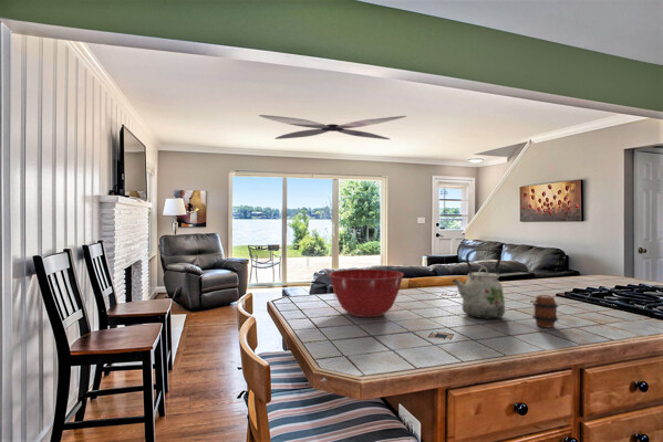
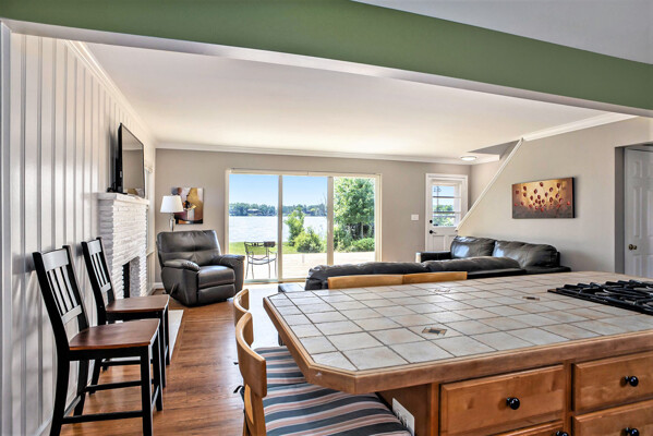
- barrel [531,294,559,328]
- ceiling fan [258,114,407,140]
- kettle [450,248,506,319]
- mixing bowl [328,269,405,318]
